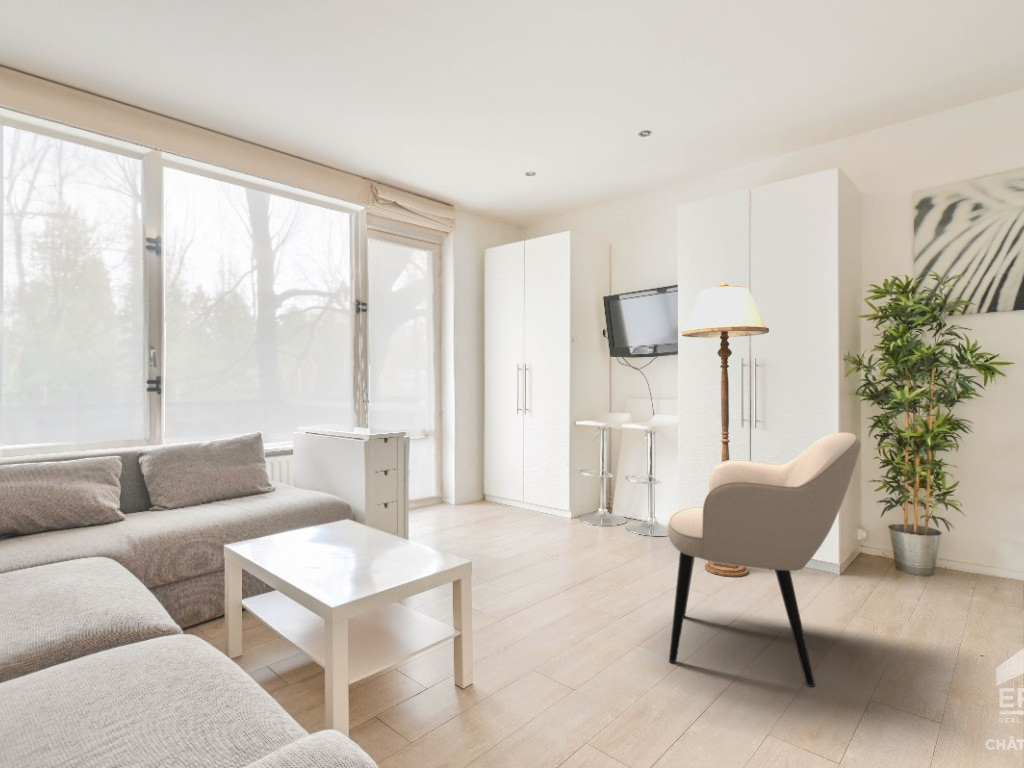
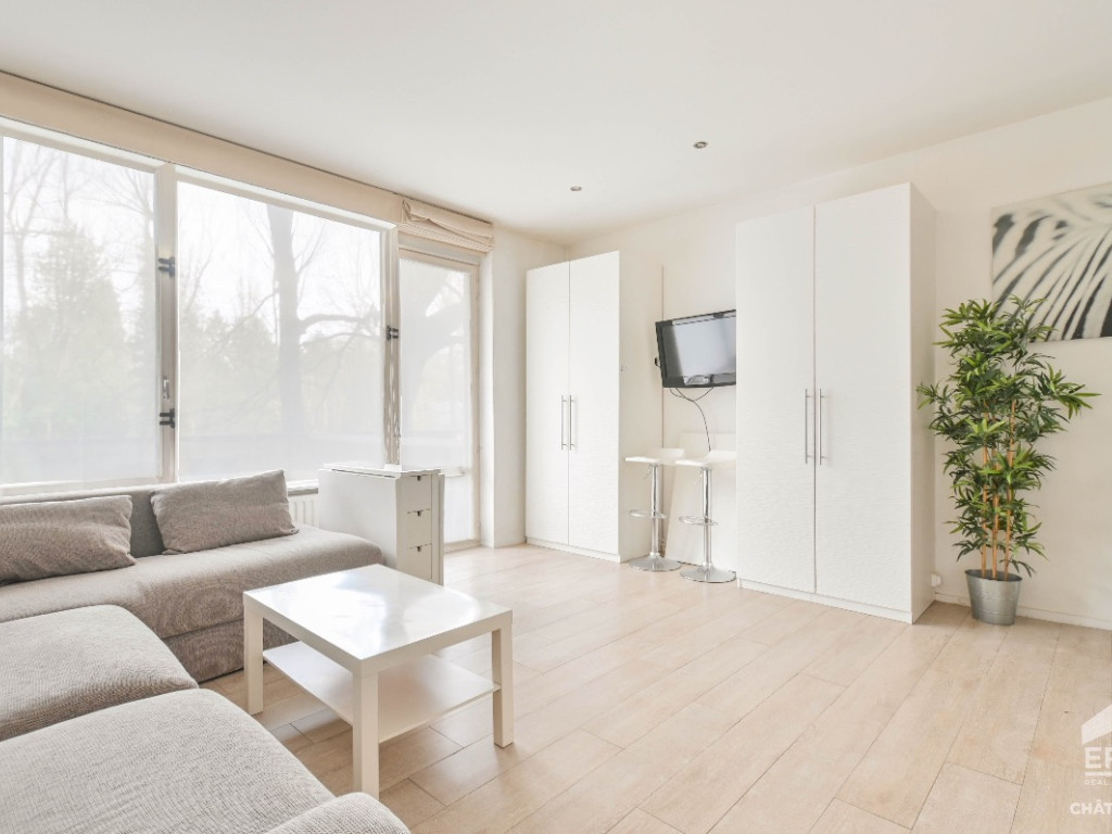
- floor lamp [681,282,770,578]
- armchair [667,432,862,688]
